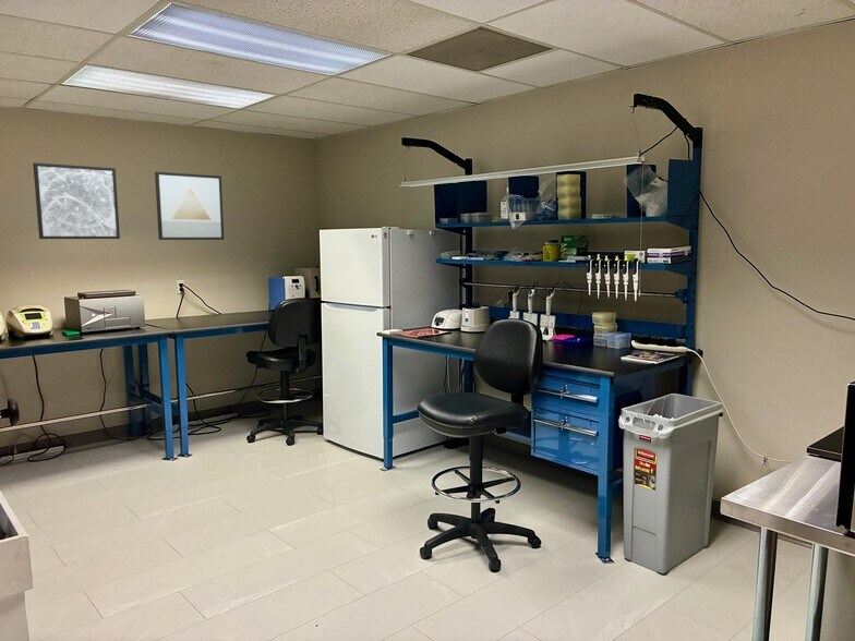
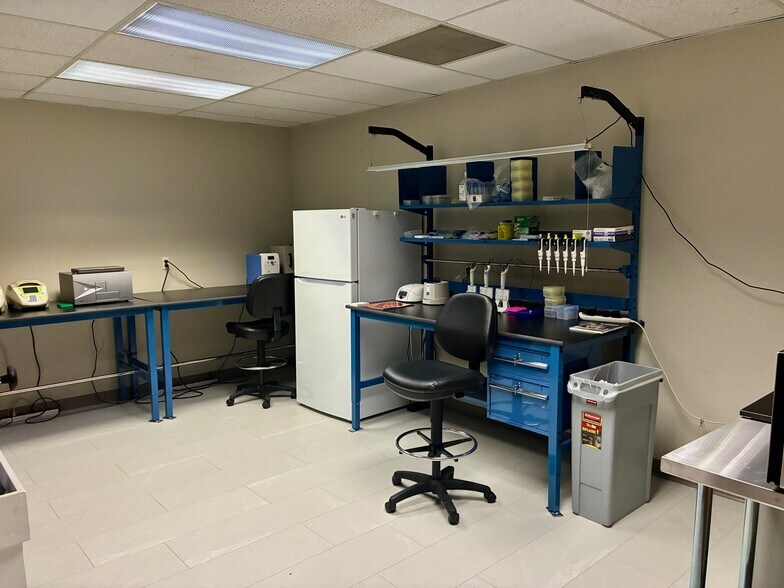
- wall art [32,162,121,240]
- wall art [154,171,225,241]
